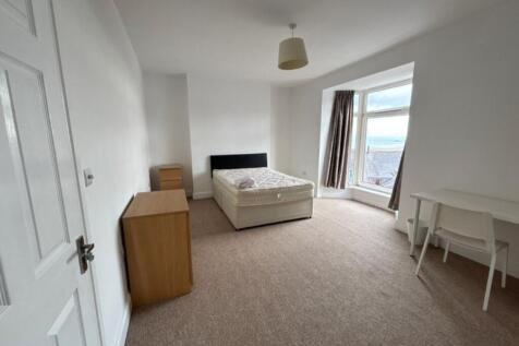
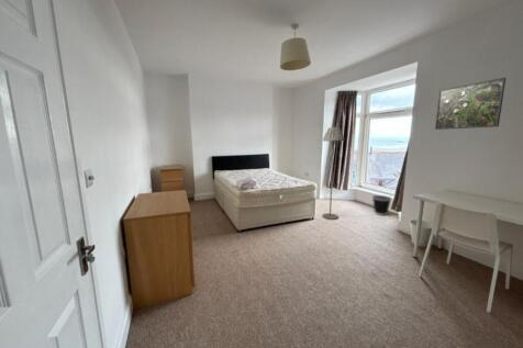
+ floor lamp [321,126,346,221]
+ wastebasket [371,194,393,216]
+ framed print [434,77,507,131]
